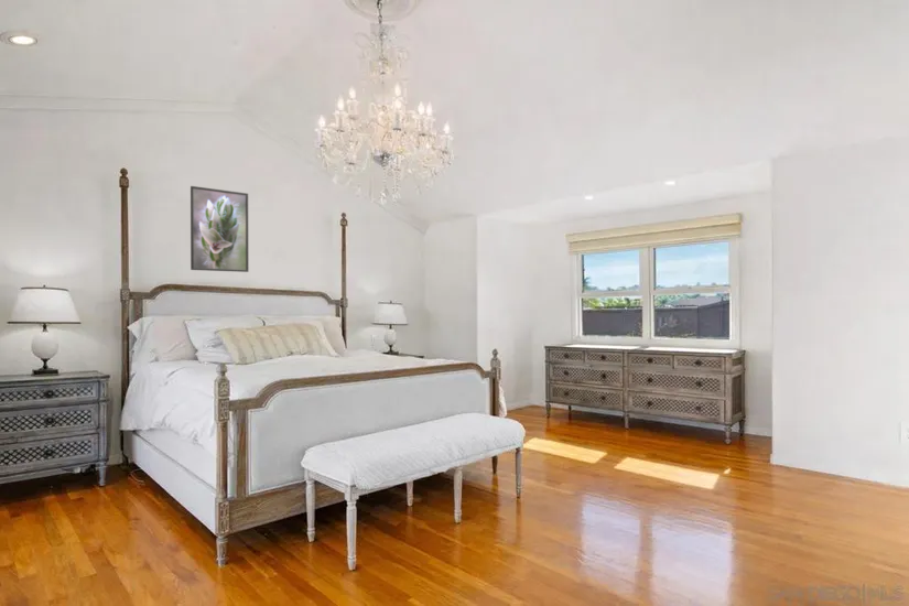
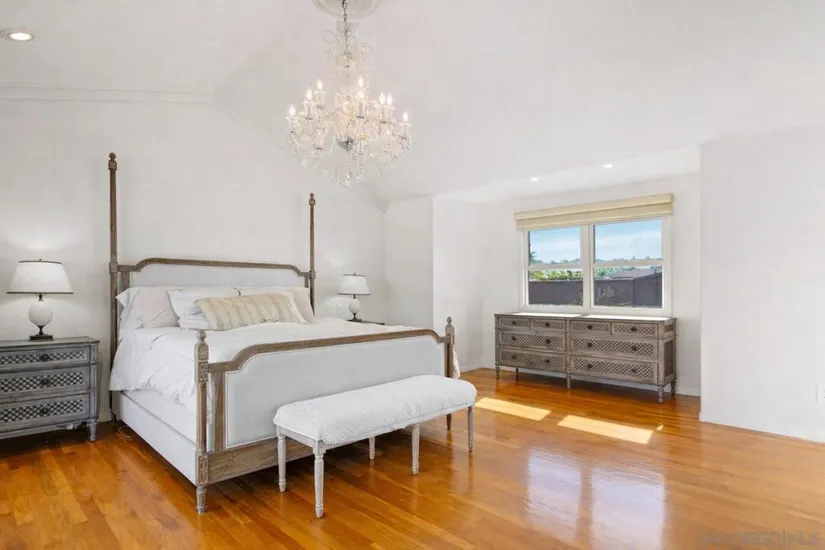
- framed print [190,185,249,273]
